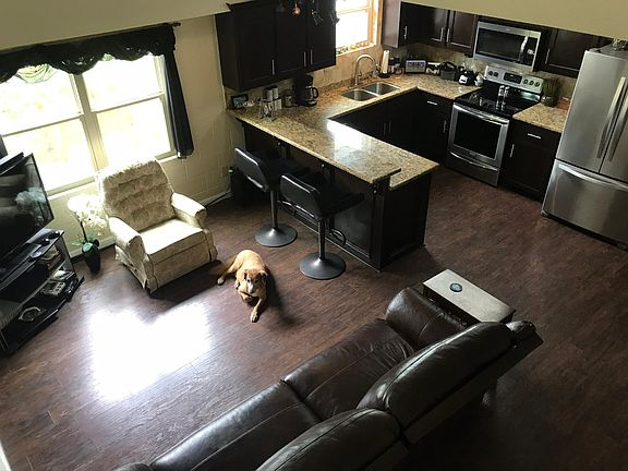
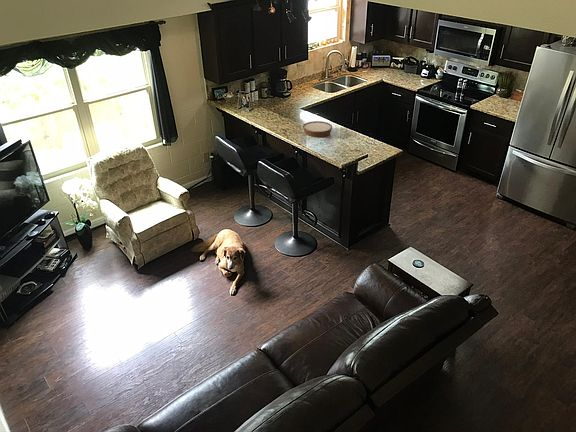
+ bowl [302,120,333,138]
